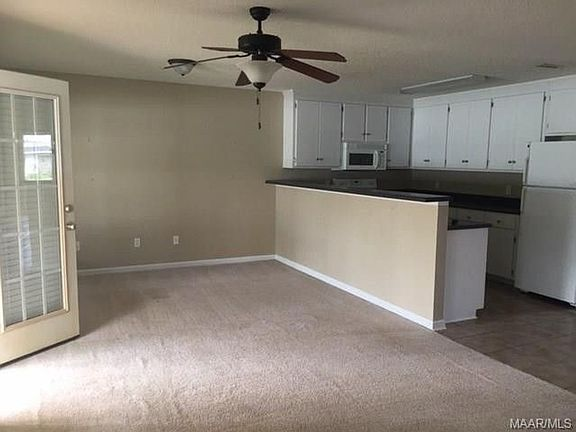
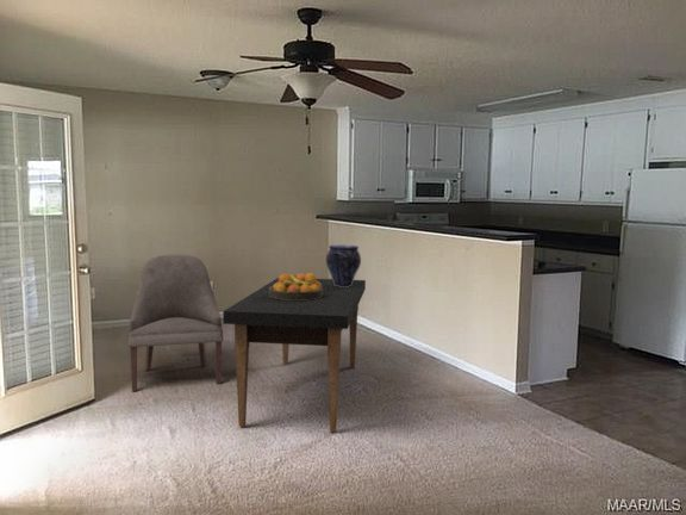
+ dining table [222,277,367,433]
+ fruit bowl [269,272,323,300]
+ chair [127,254,224,392]
+ vase [325,244,362,287]
